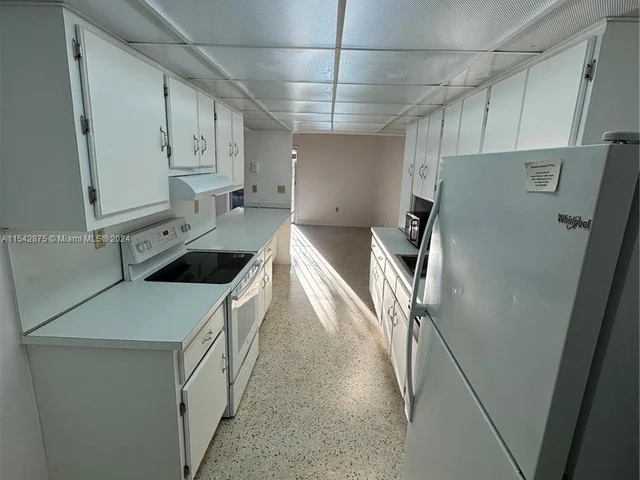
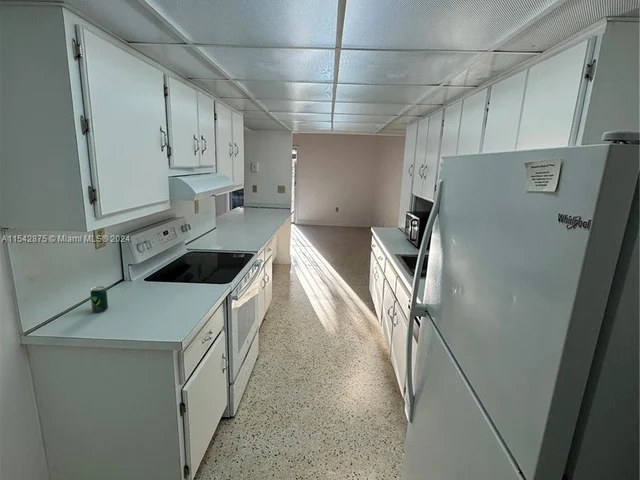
+ beverage can [89,285,109,313]
